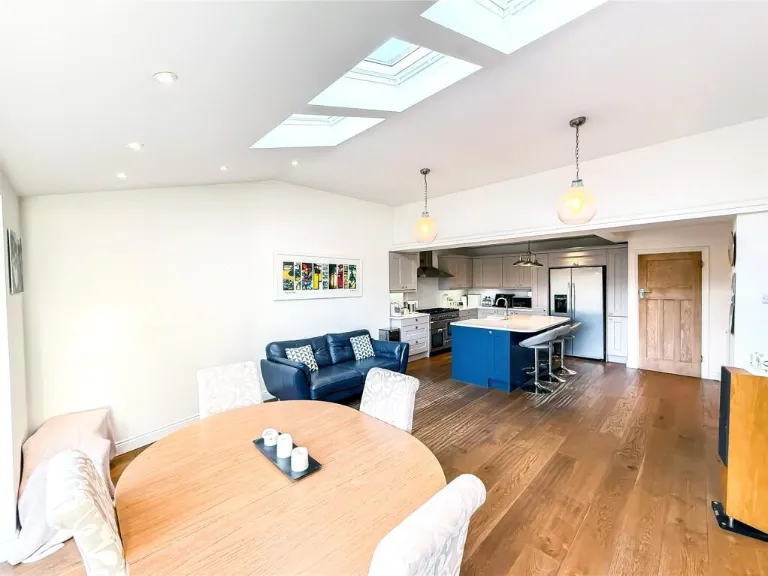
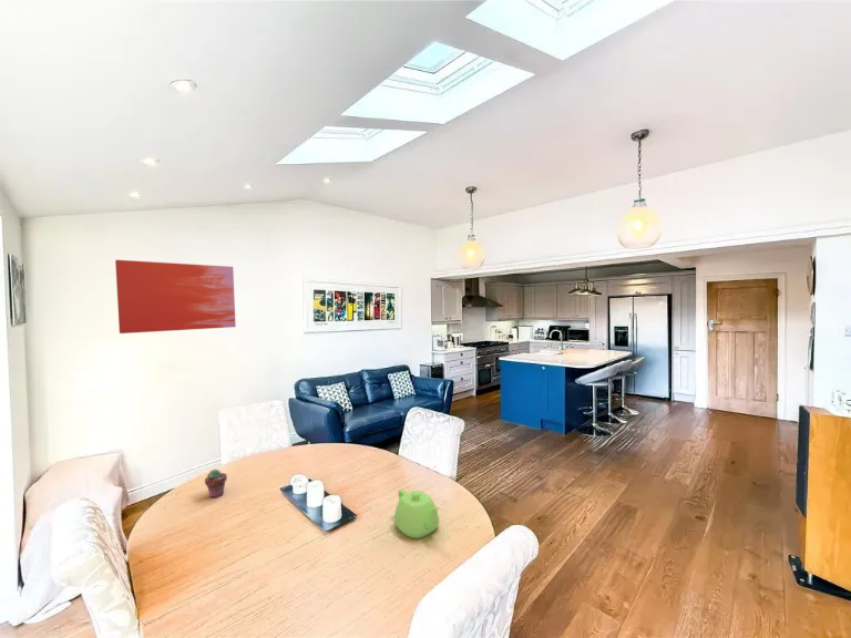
+ teapot [393,488,441,539]
+ potted succulent [204,469,228,498]
+ wall art [114,259,237,335]
